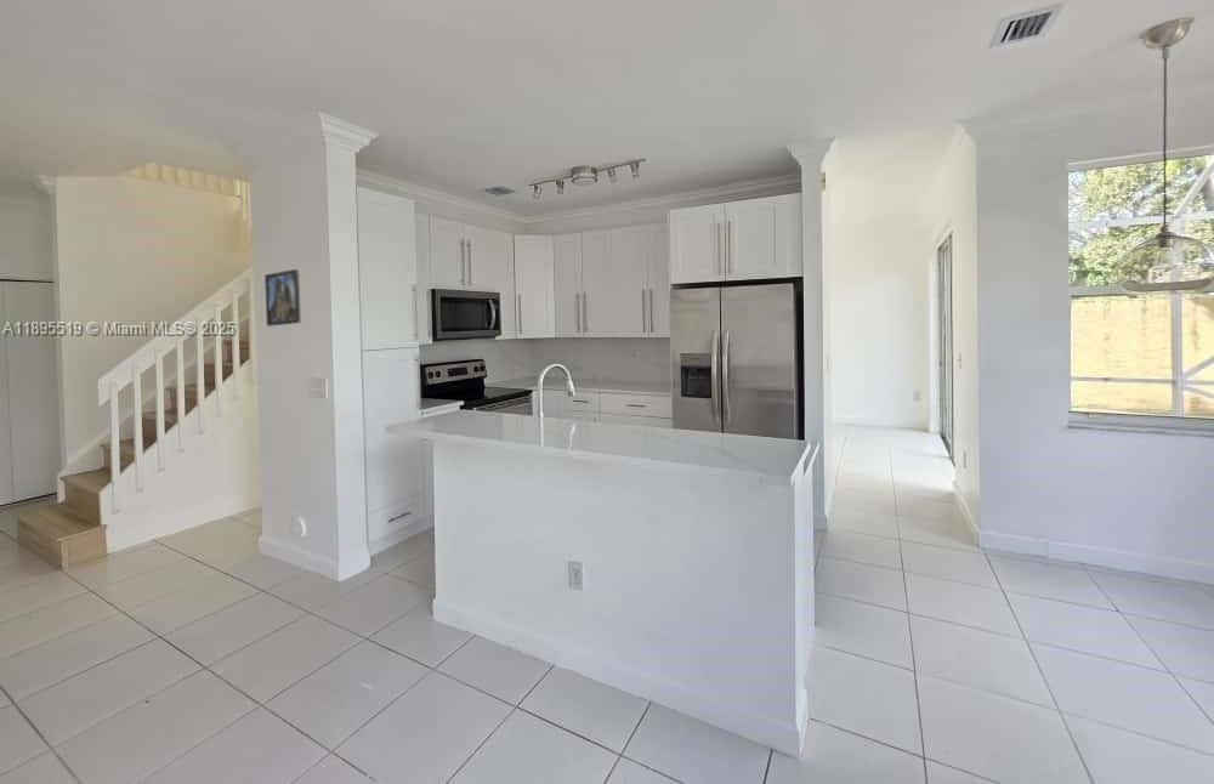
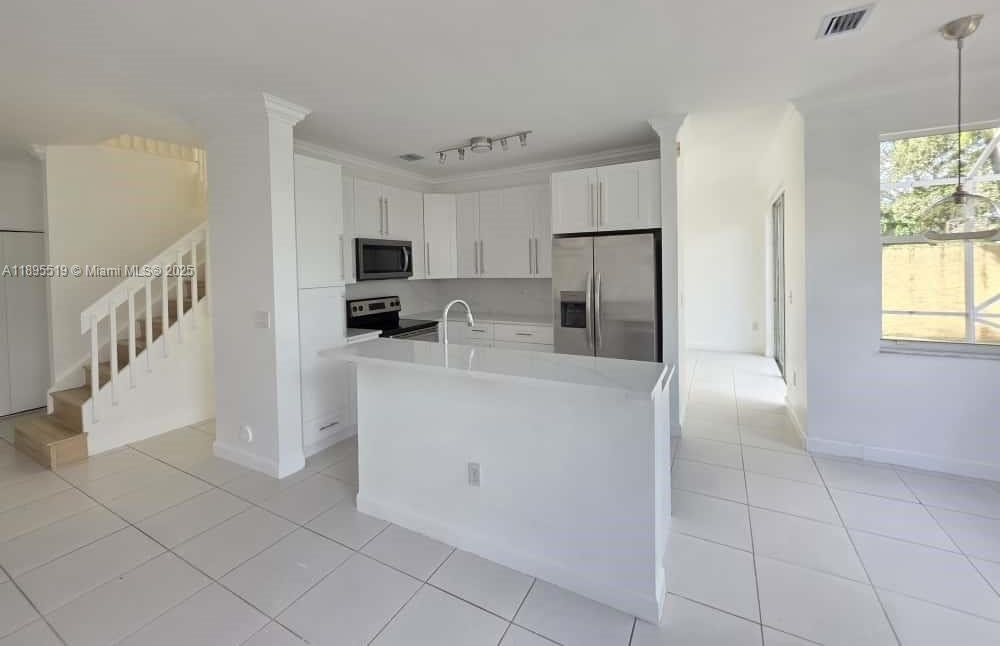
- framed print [263,268,302,328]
